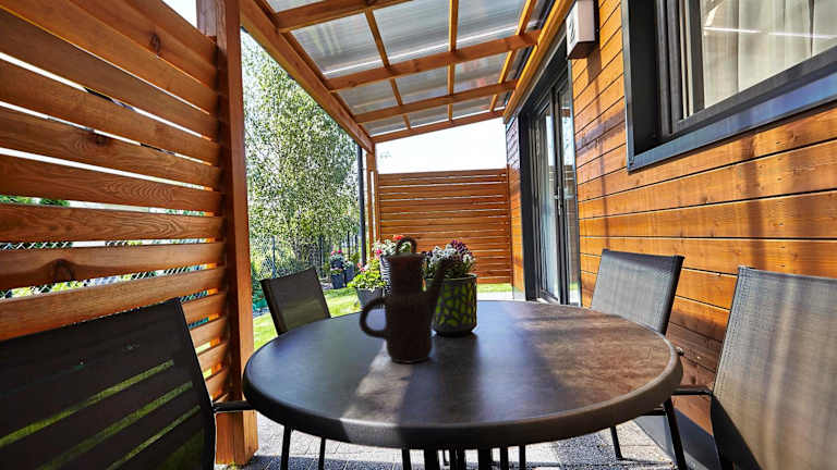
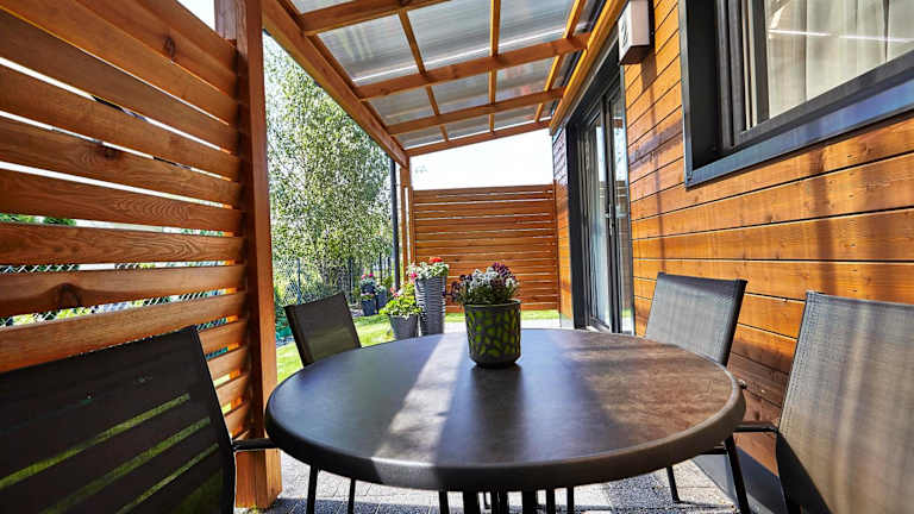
- teapot [357,235,457,364]
